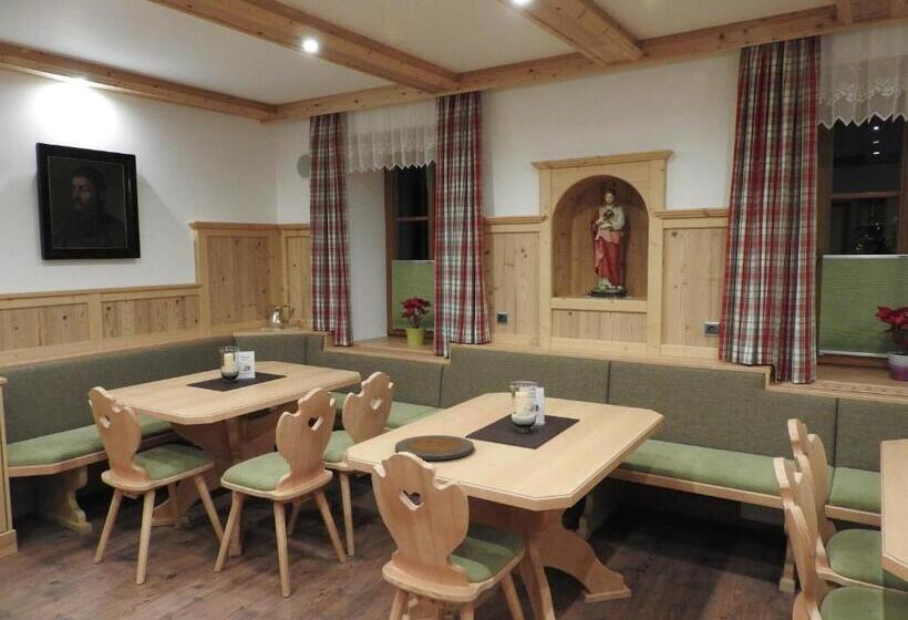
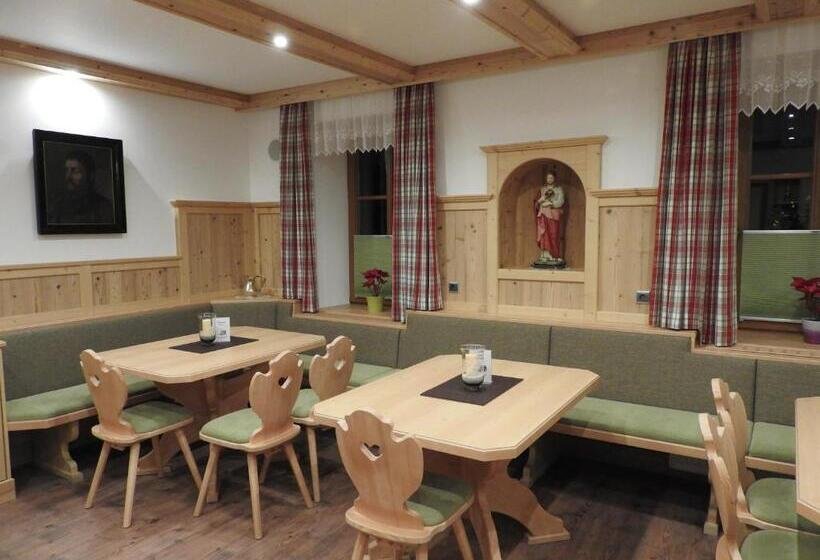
- plate [394,434,475,461]
